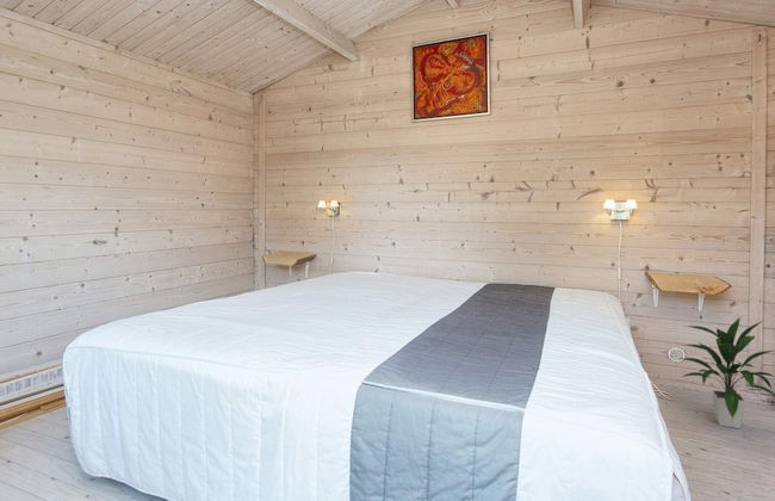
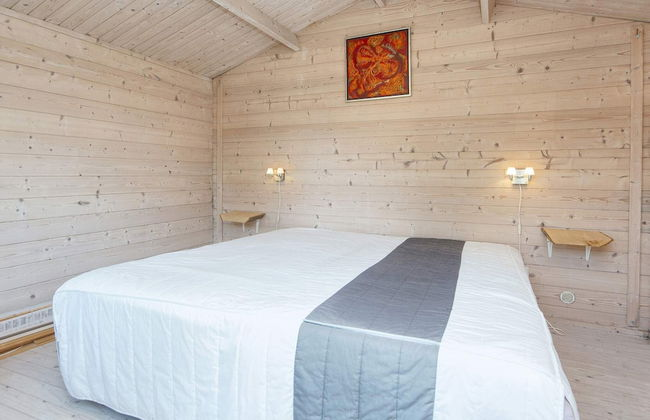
- indoor plant [681,316,775,429]
